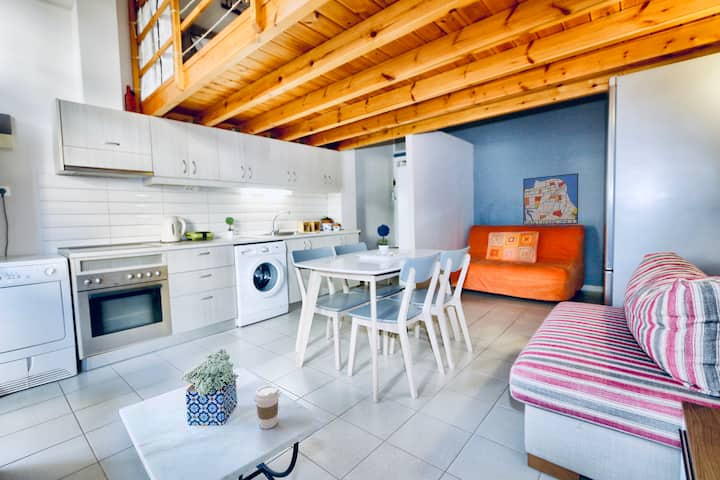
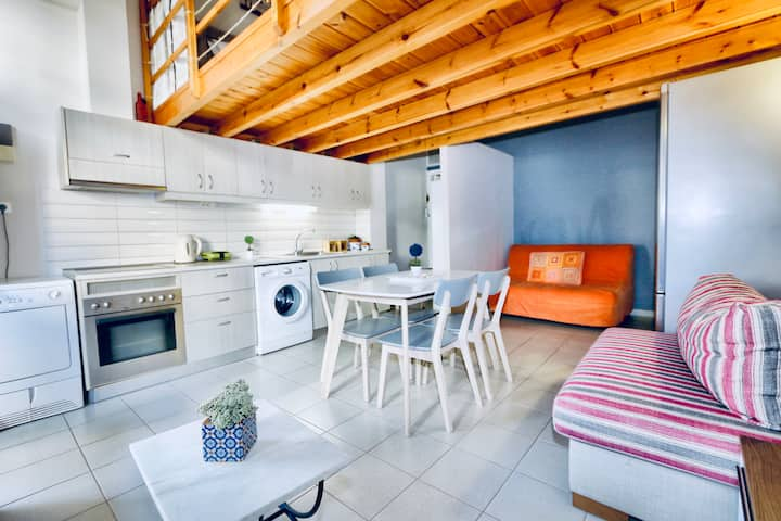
- wall art [522,172,579,226]
- coffee cup [253,384,281,430]
